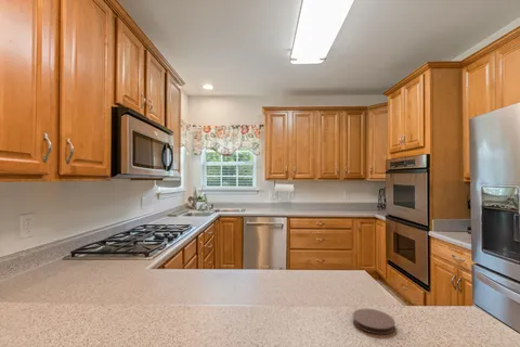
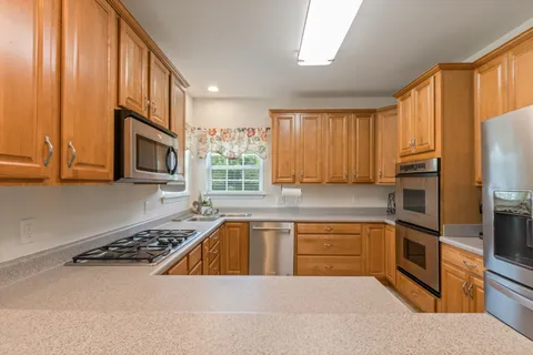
- coaster [351,308,395,335]
